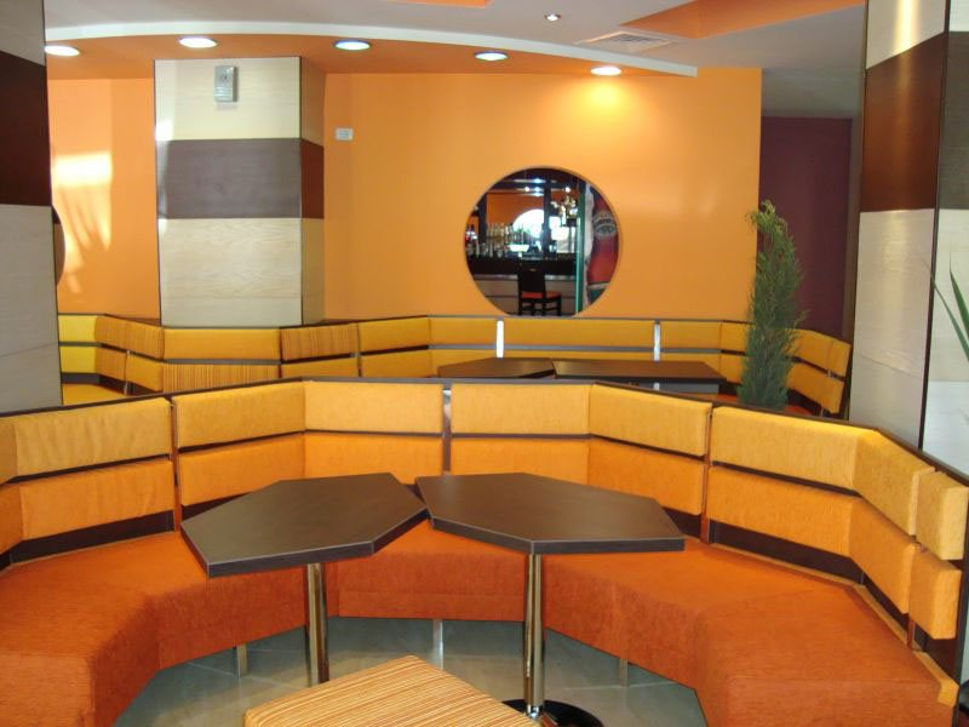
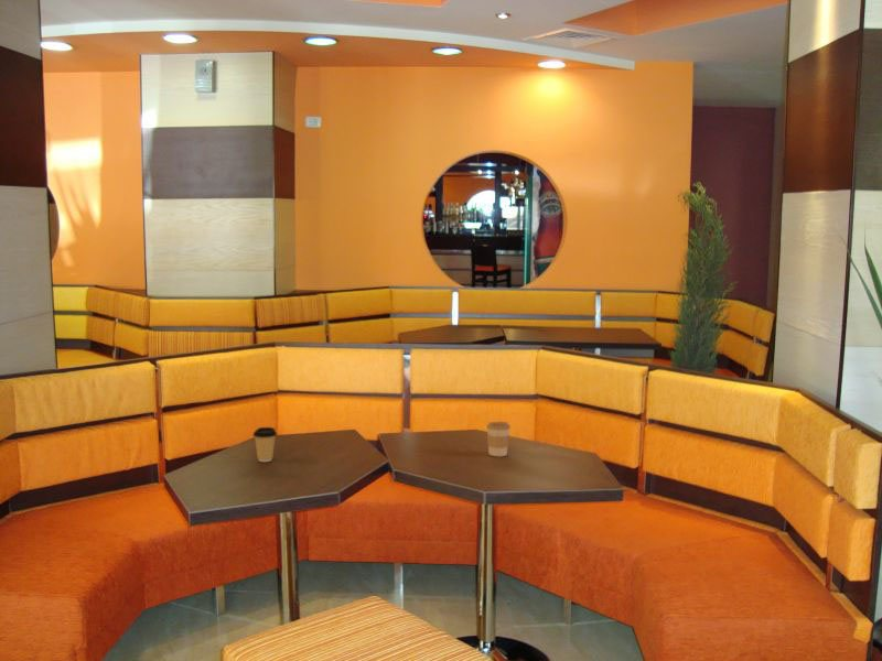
+ coffee cup [251,426,278,463]
+ coffee cup [485,421,512,457]
